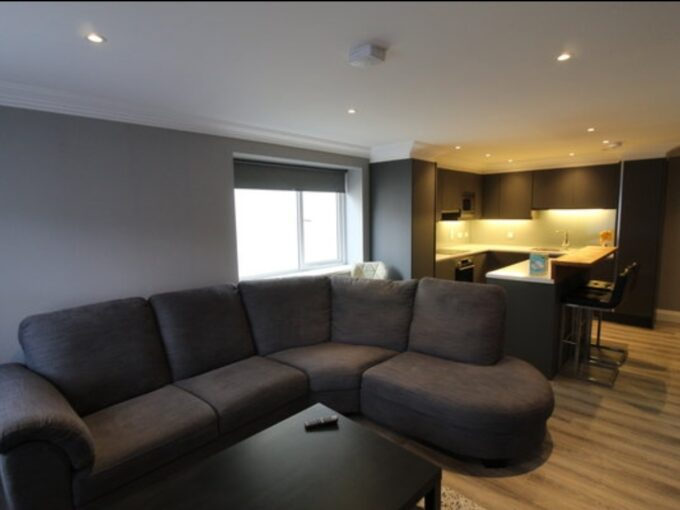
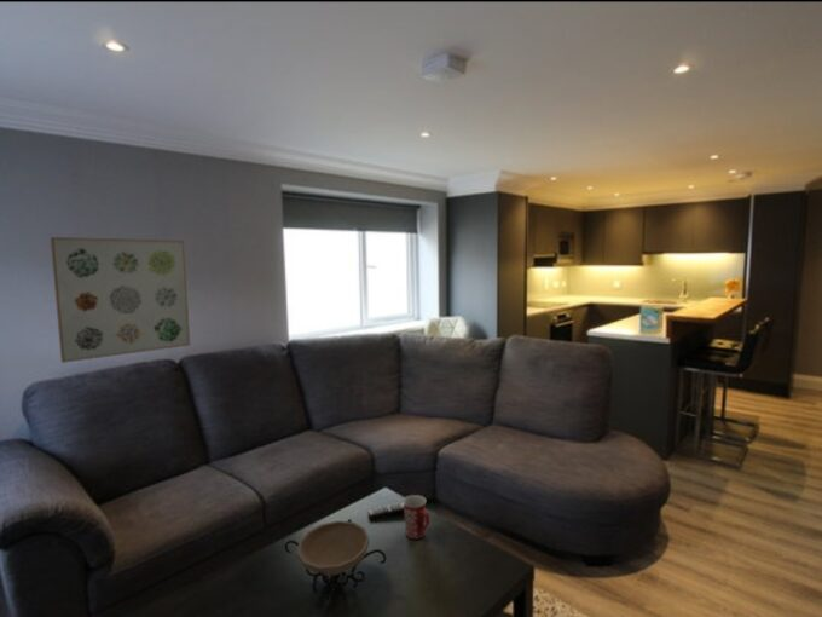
+ decorative bowl [284,518,387,601]
+ wall art [50,236,191,364]
+ mug [401,494,430,540]
